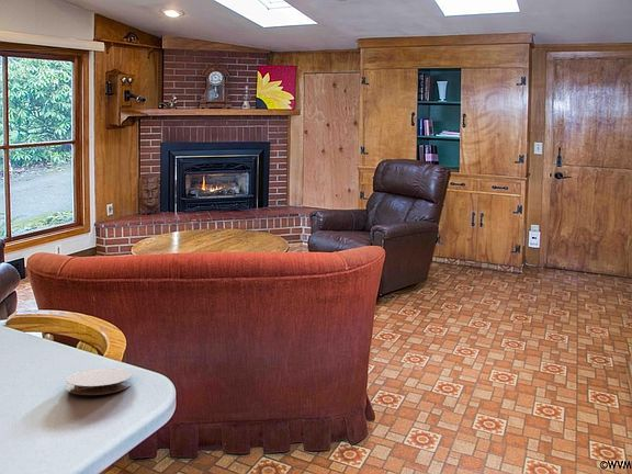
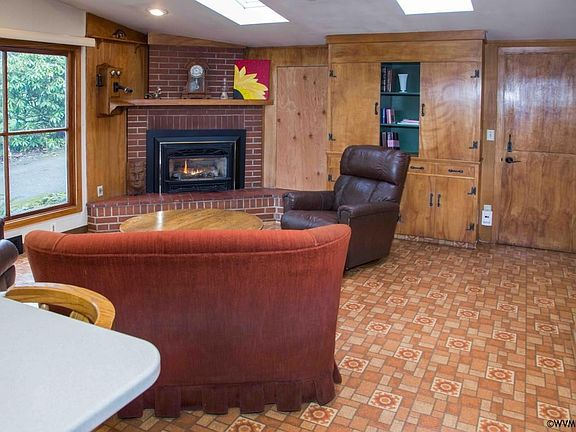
- coaster [65,368,133,396]
